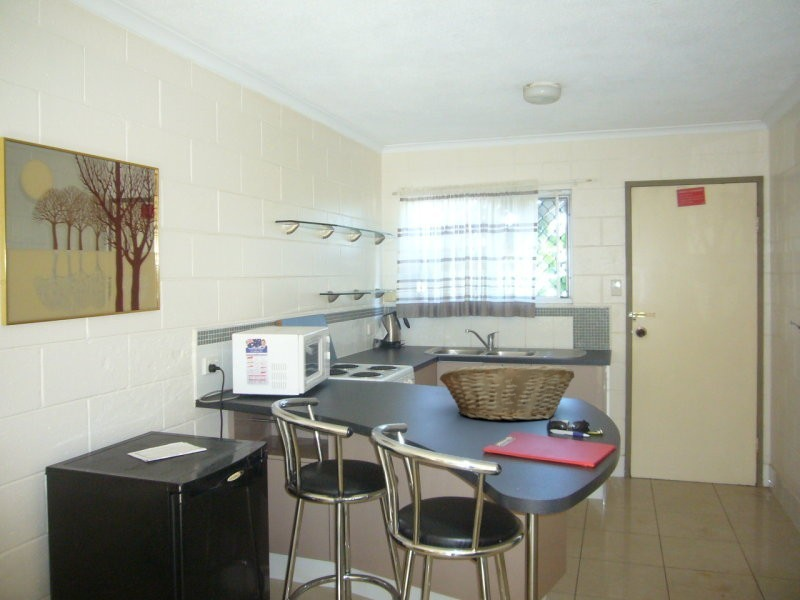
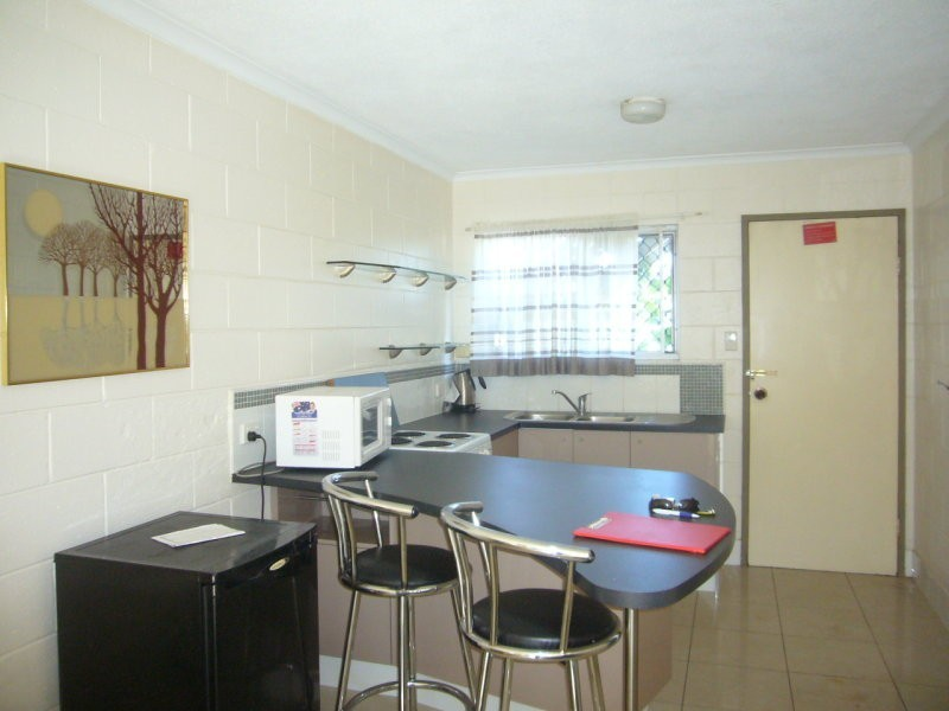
- fruit basket [439,364,575,422]
